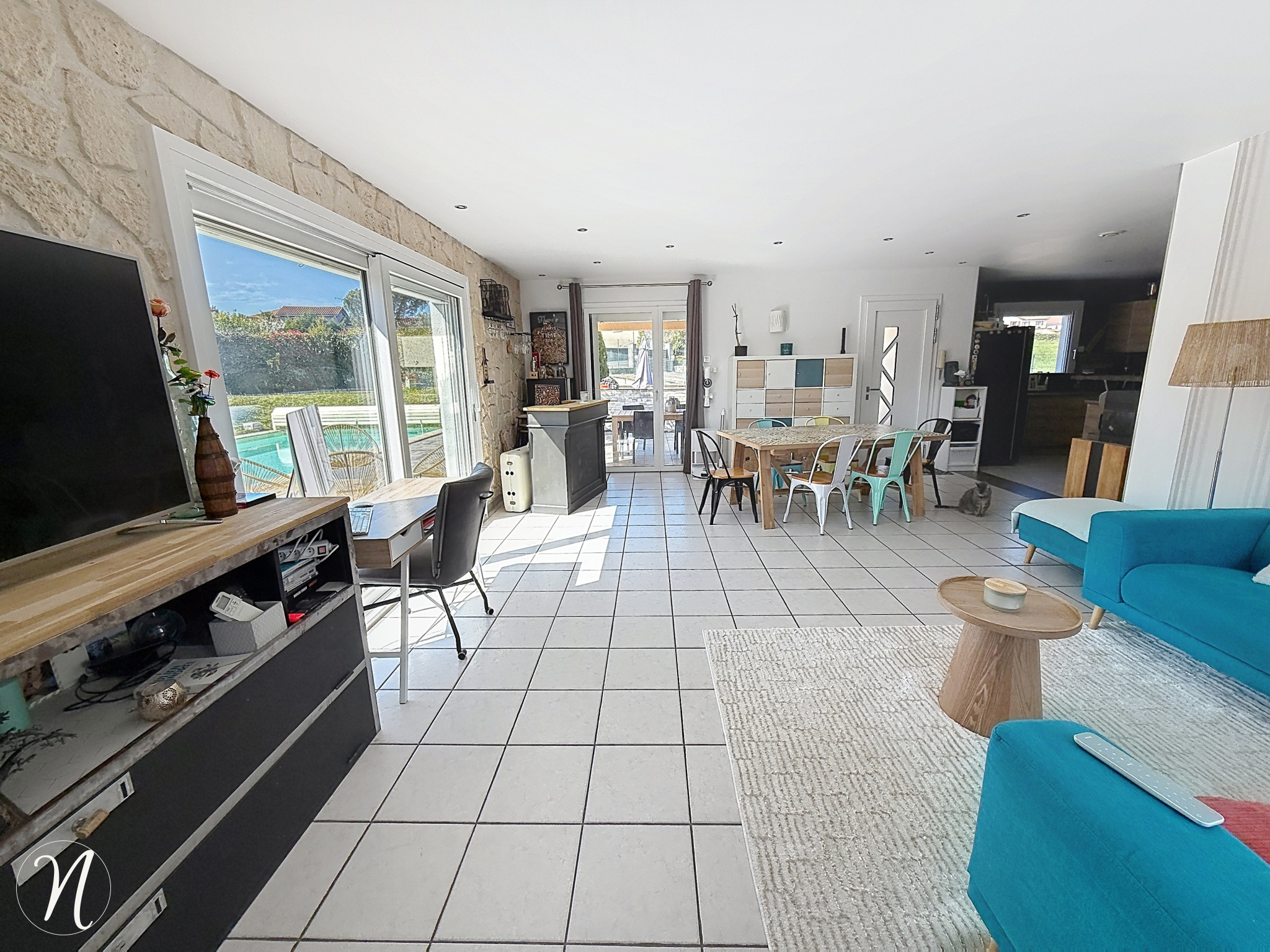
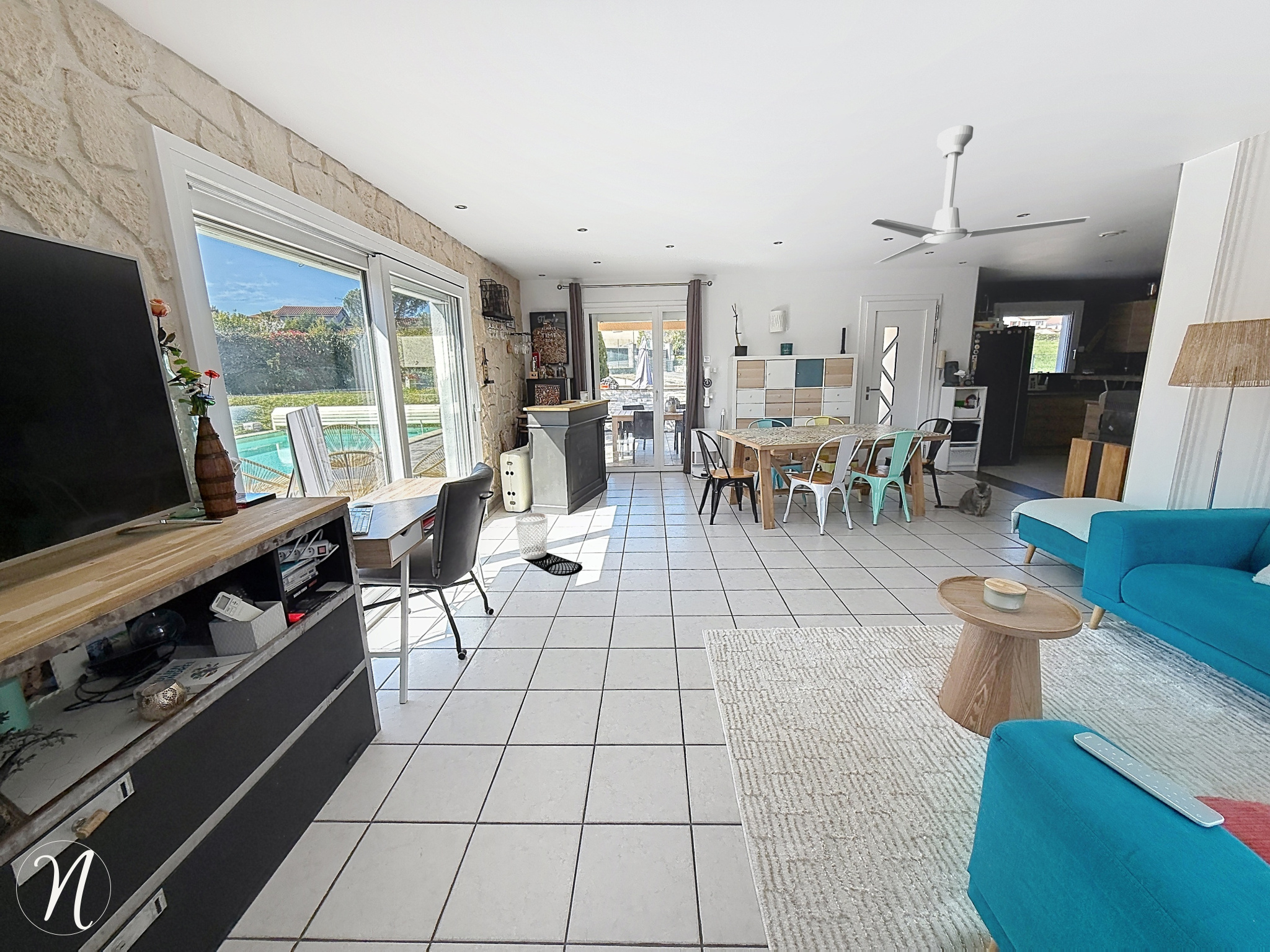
+ wastebasket [514,512,548,560]
+ ceiling fan [870,125,1091,265]
